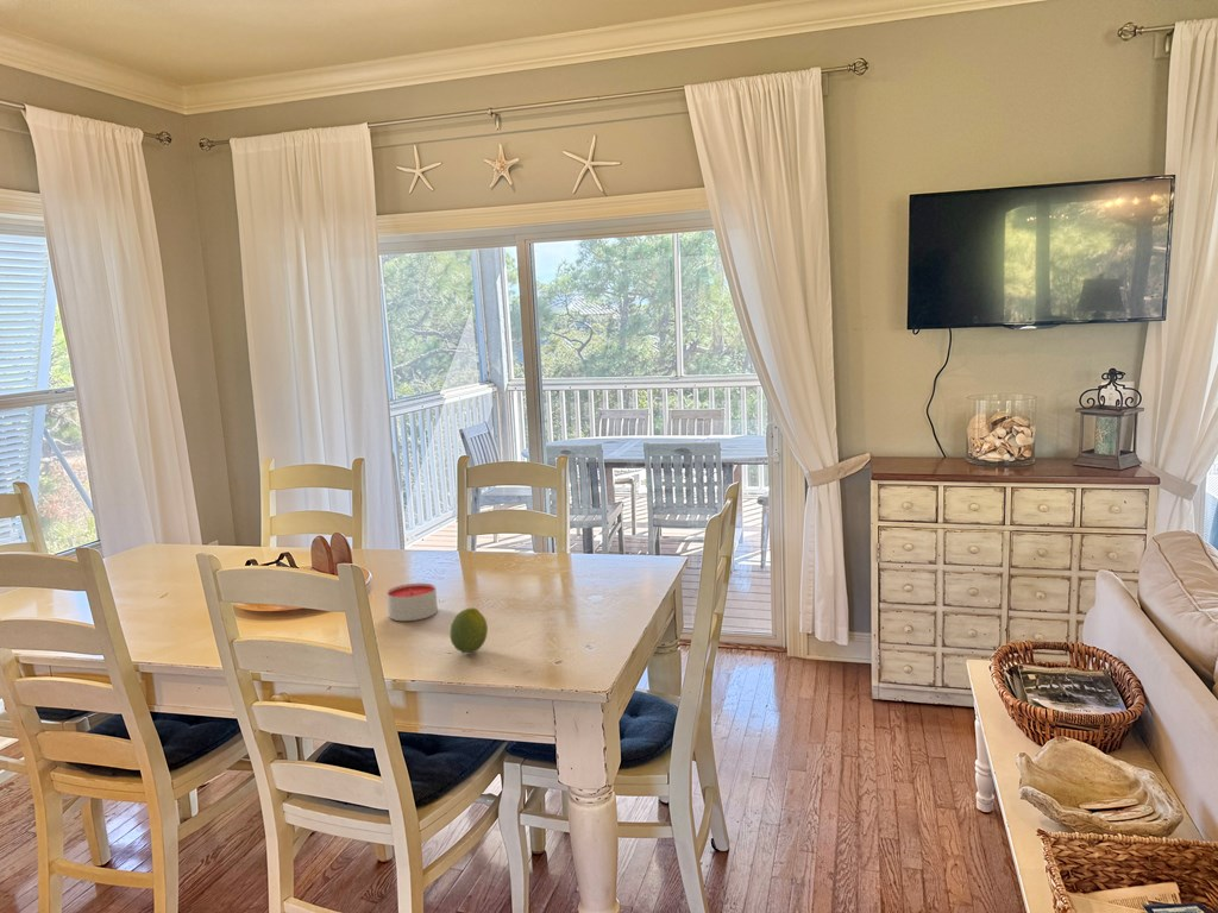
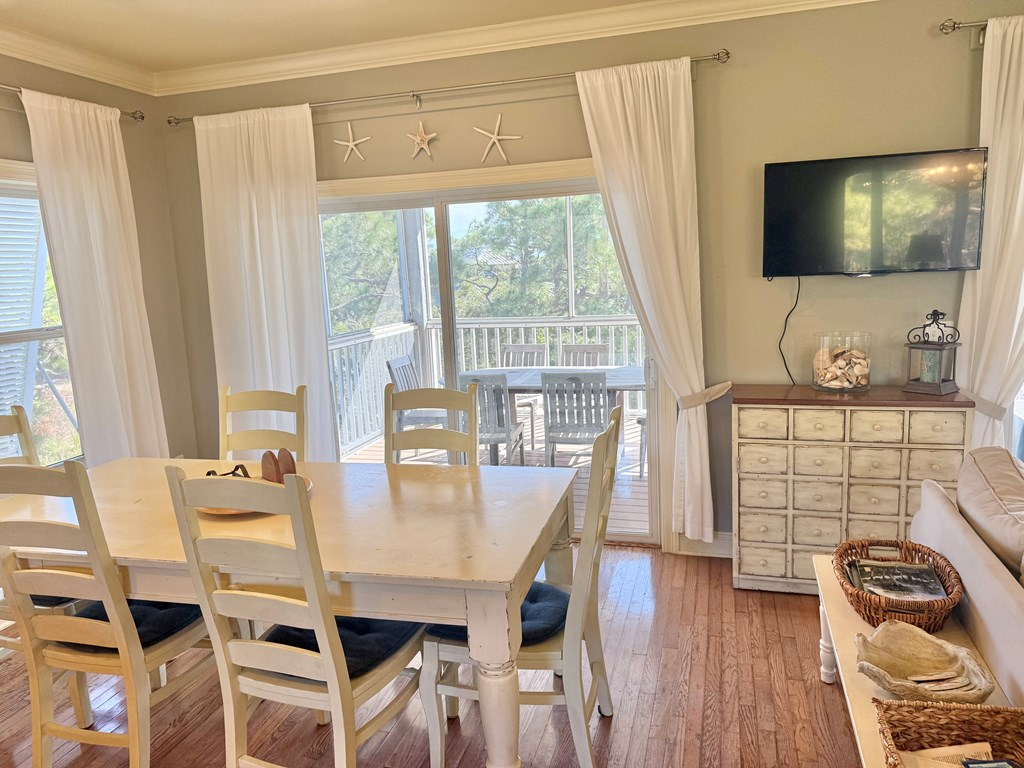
- candle [385,583,439,622]
- fruit [450,606,489,654]
